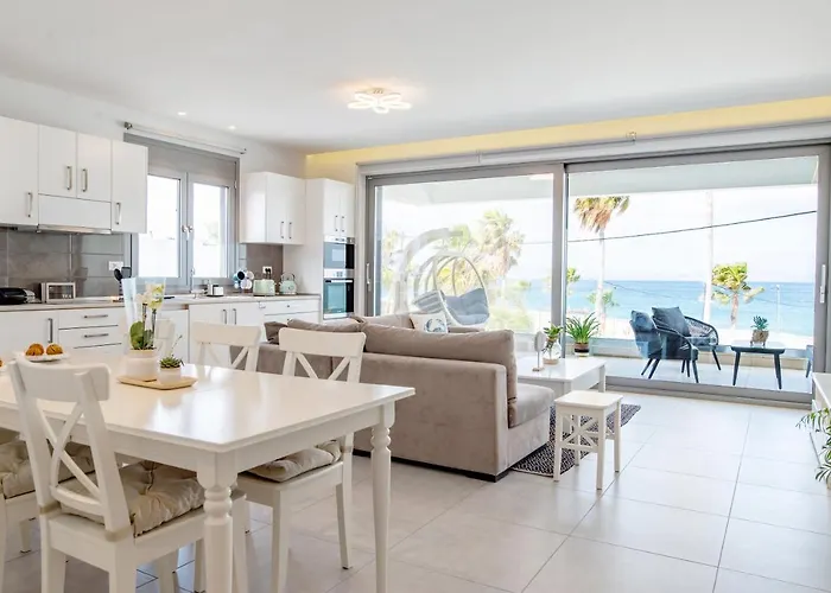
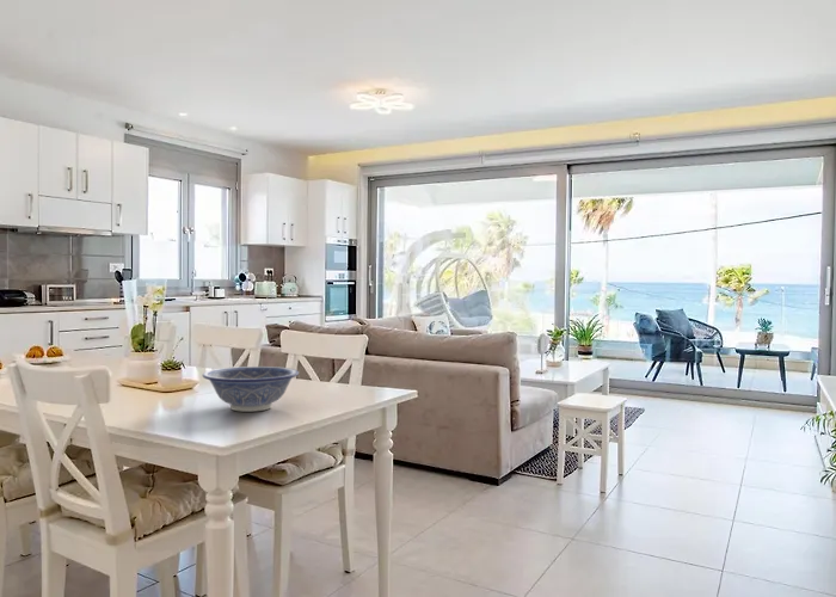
+ decorative bowl [202,365,300,413]
